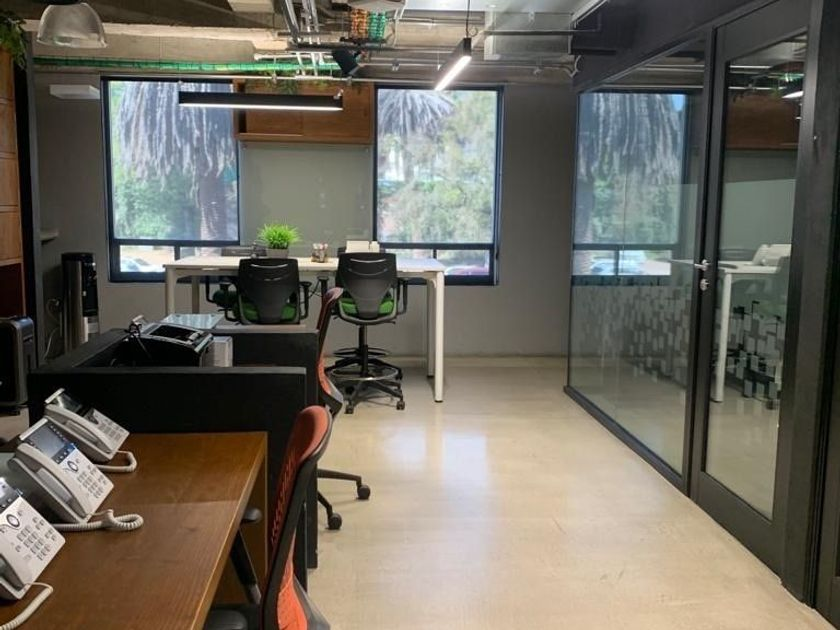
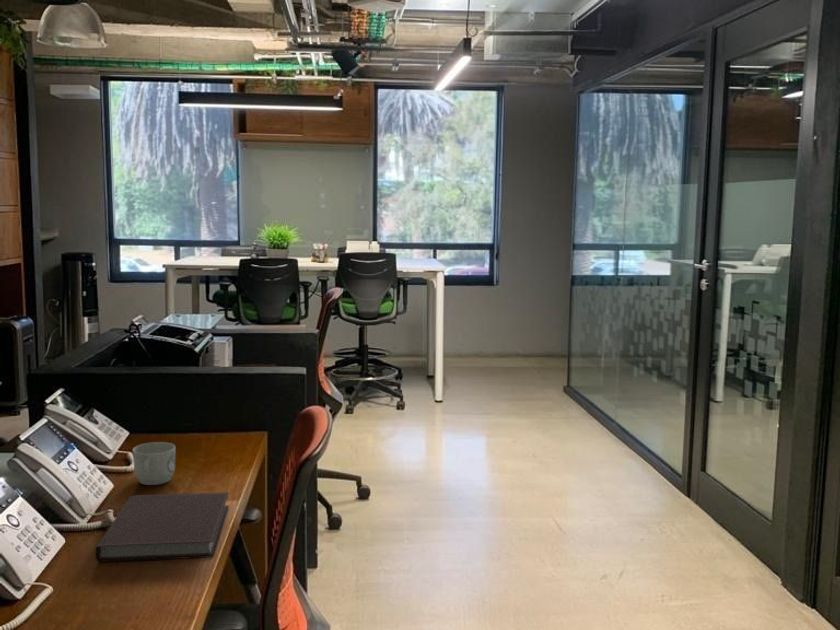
+ notebook [95,491,230,563]
+ mug [132,441,176,486]
